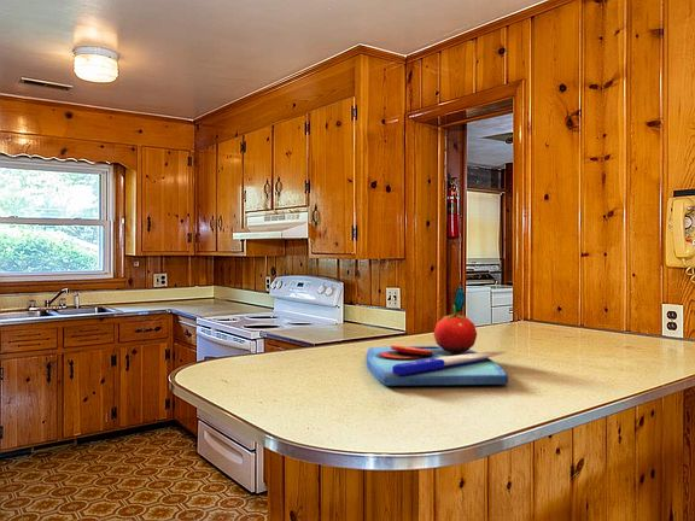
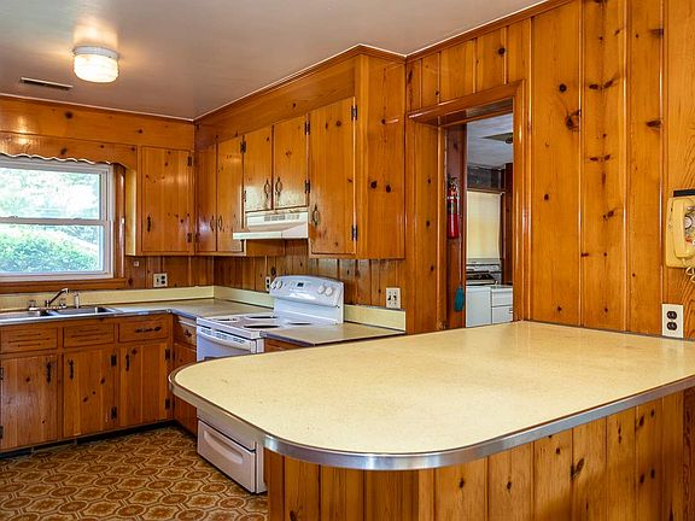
- chopping board [366,304,509,386]
